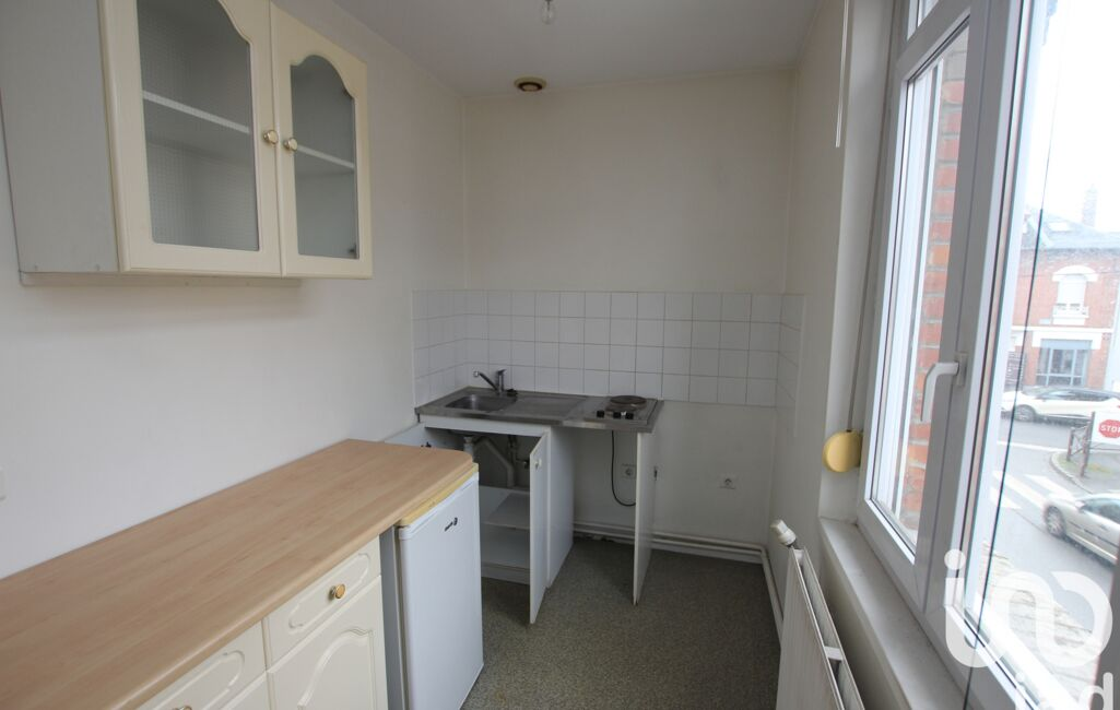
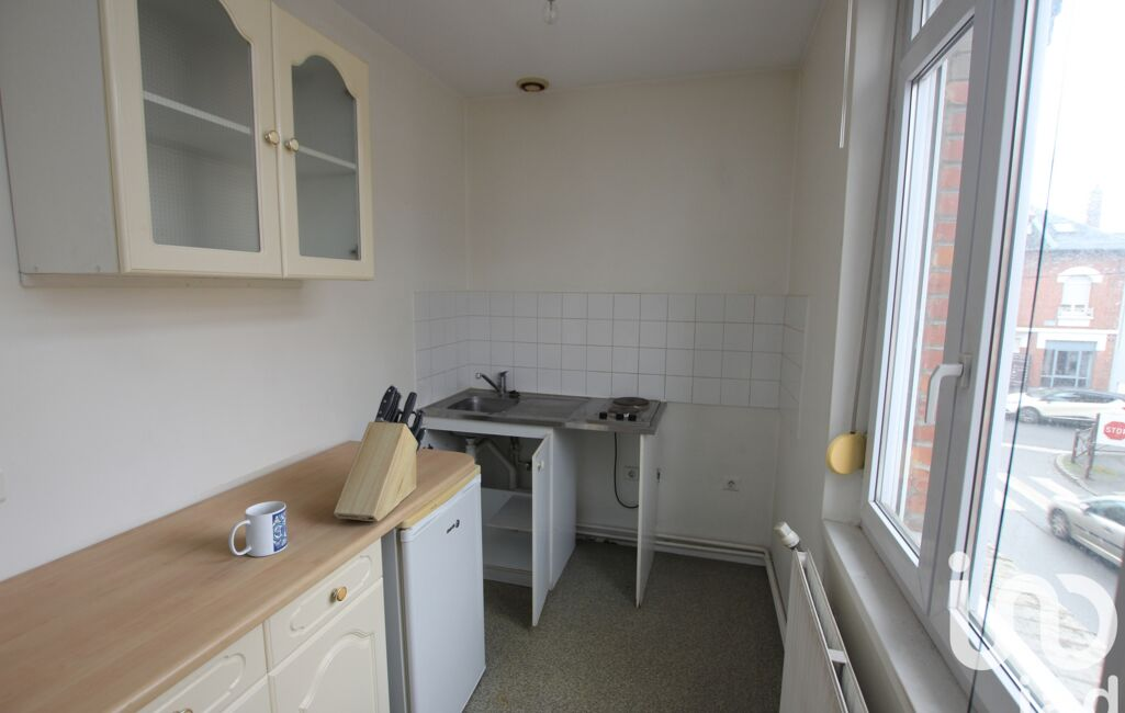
+ knife block [333,384,427,522]
+ mug [228,500,289,557]
